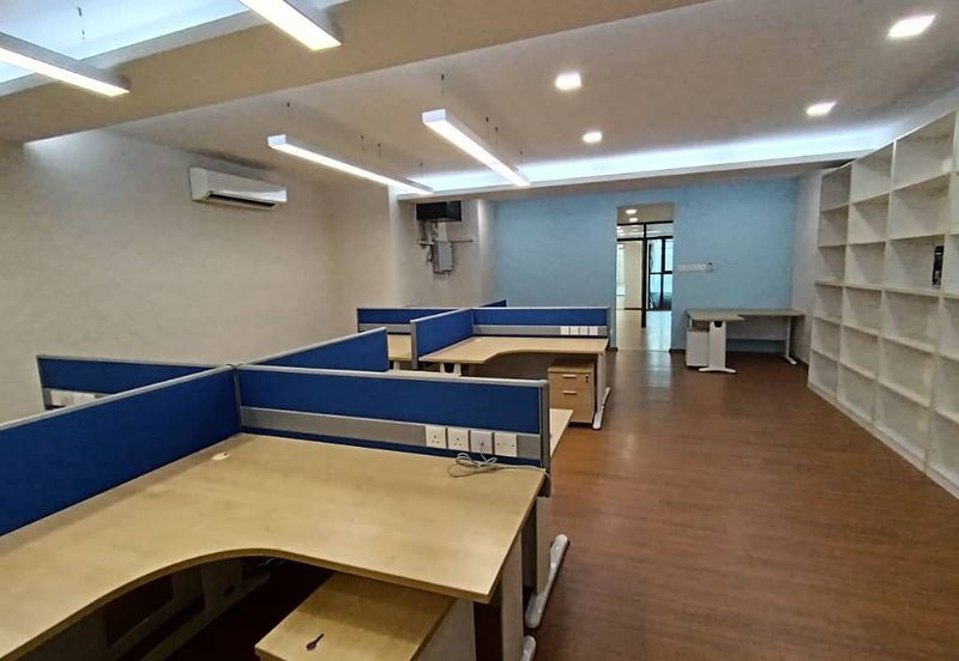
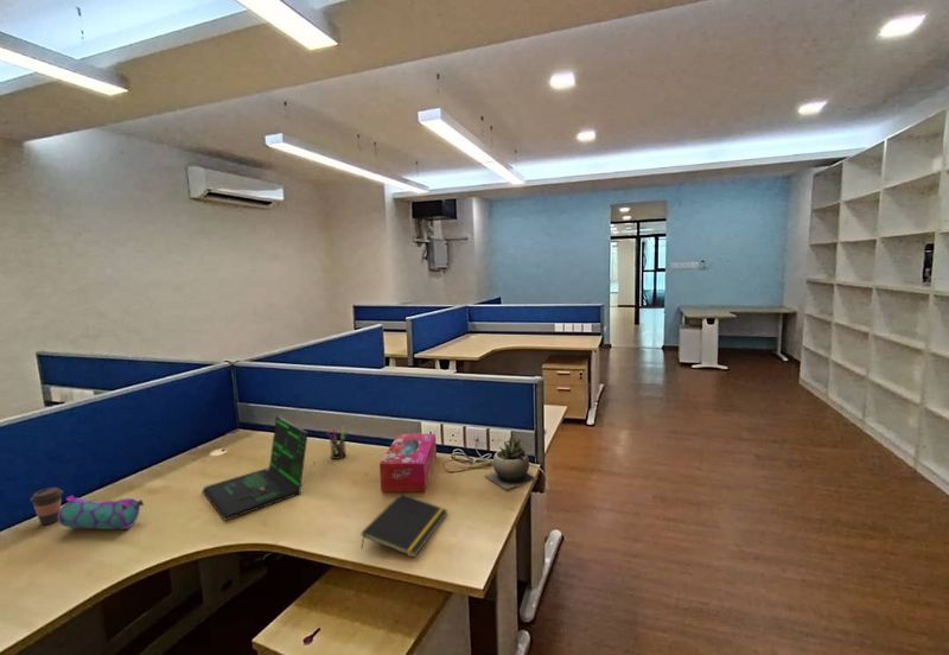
+ pen holder [325,426,349,460]
+ succulent plant [484,435,539,490]
+ notepad [361,492,448,558]
+ pencil case [58,495,145,530]
+ tissue box [378,433,438,492]
+ laptop [202,415,317,521]
+ coffee cup [28,487,64,526]
